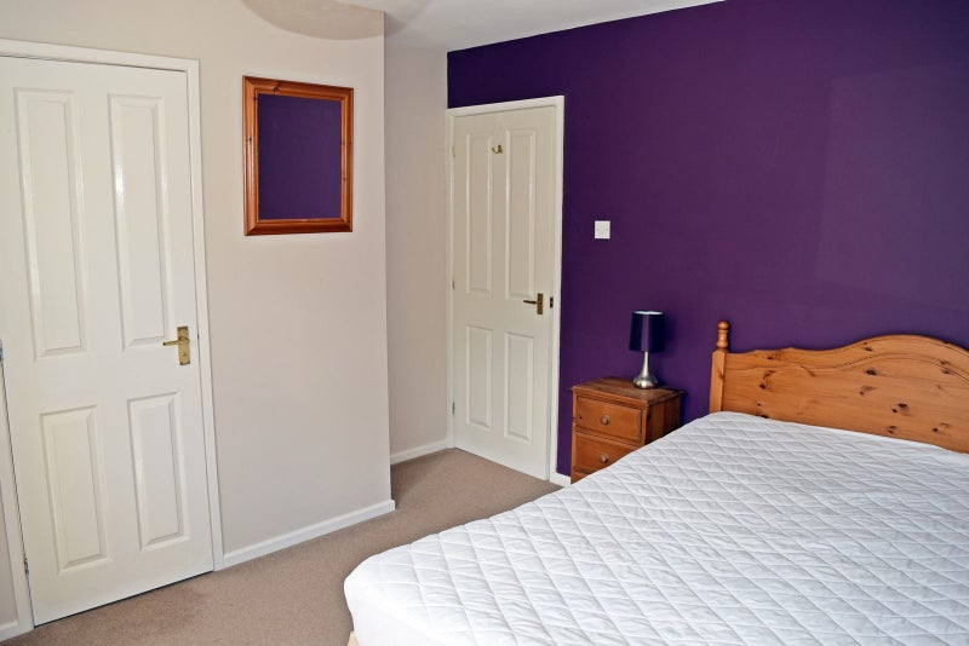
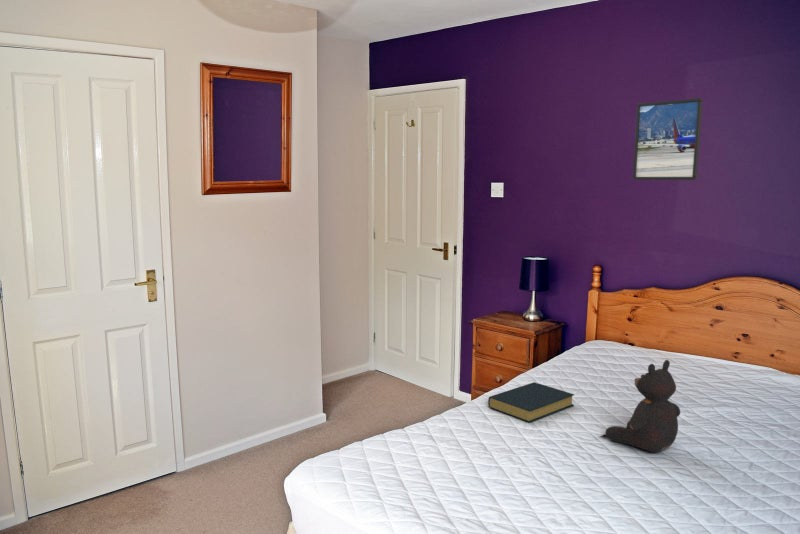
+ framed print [632,97,704,181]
+ hardback book [487,381,576,423]
+ teddy bear [604,359,681,453]
